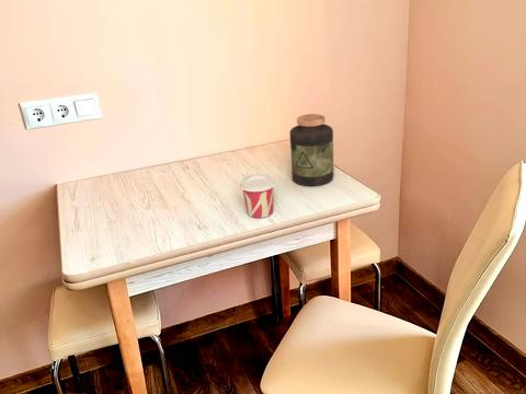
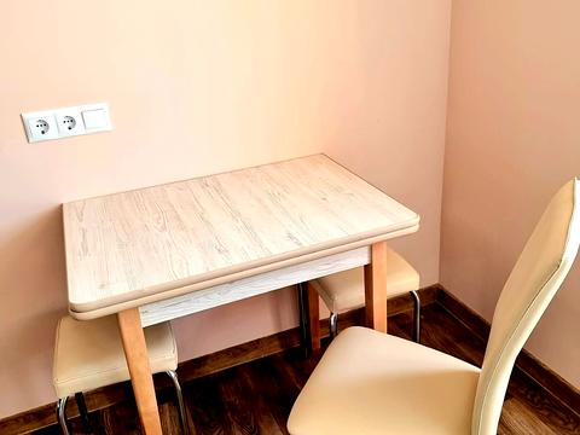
- cup [239,173,277,219]
- jar [289,113,334,187]
